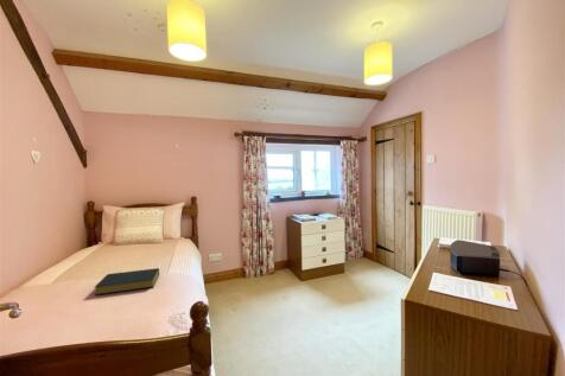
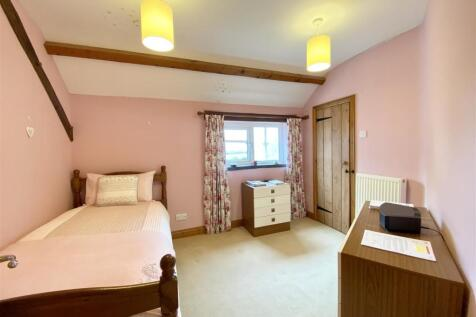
- hardback book [94,267,160,297]
